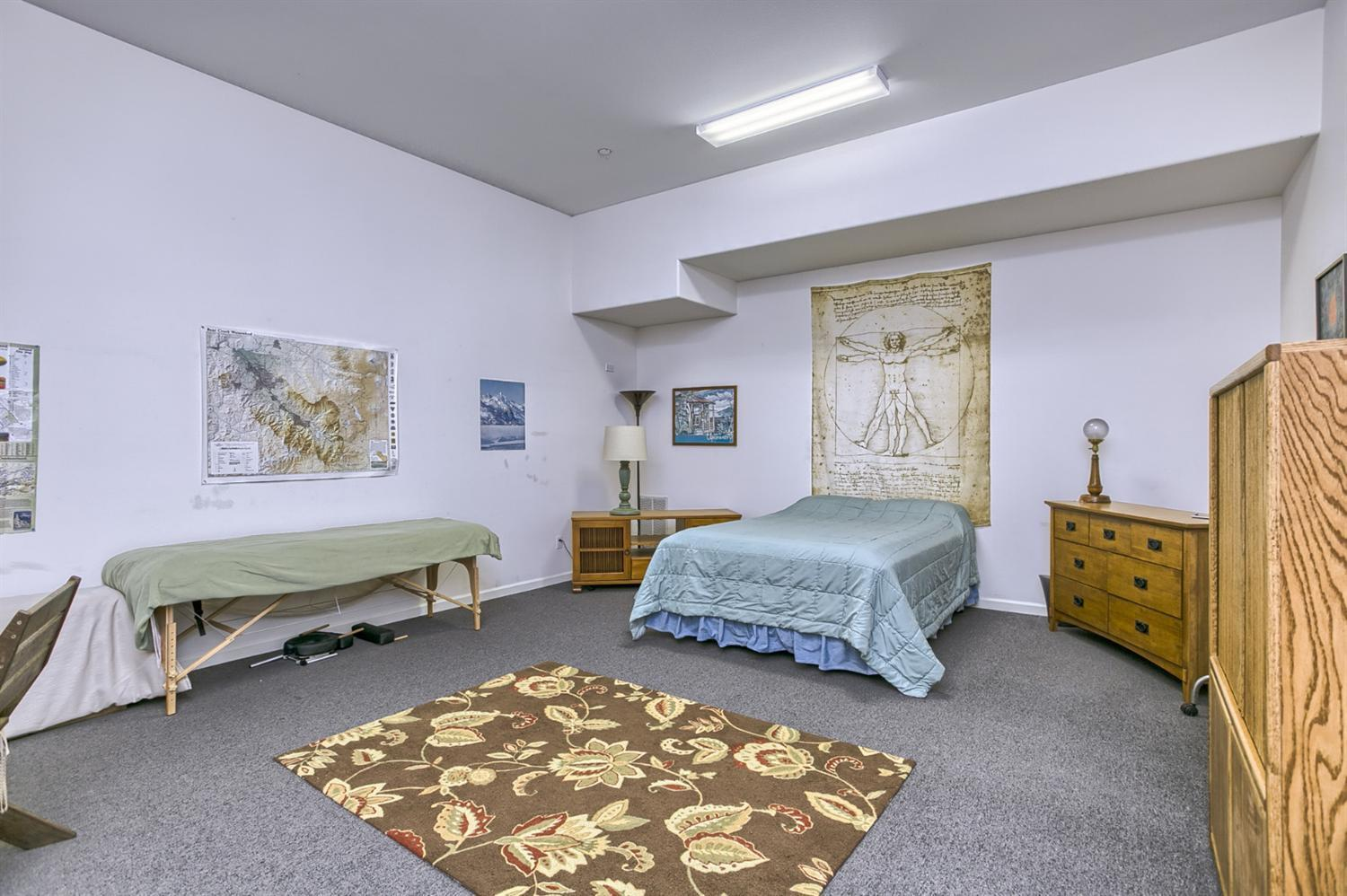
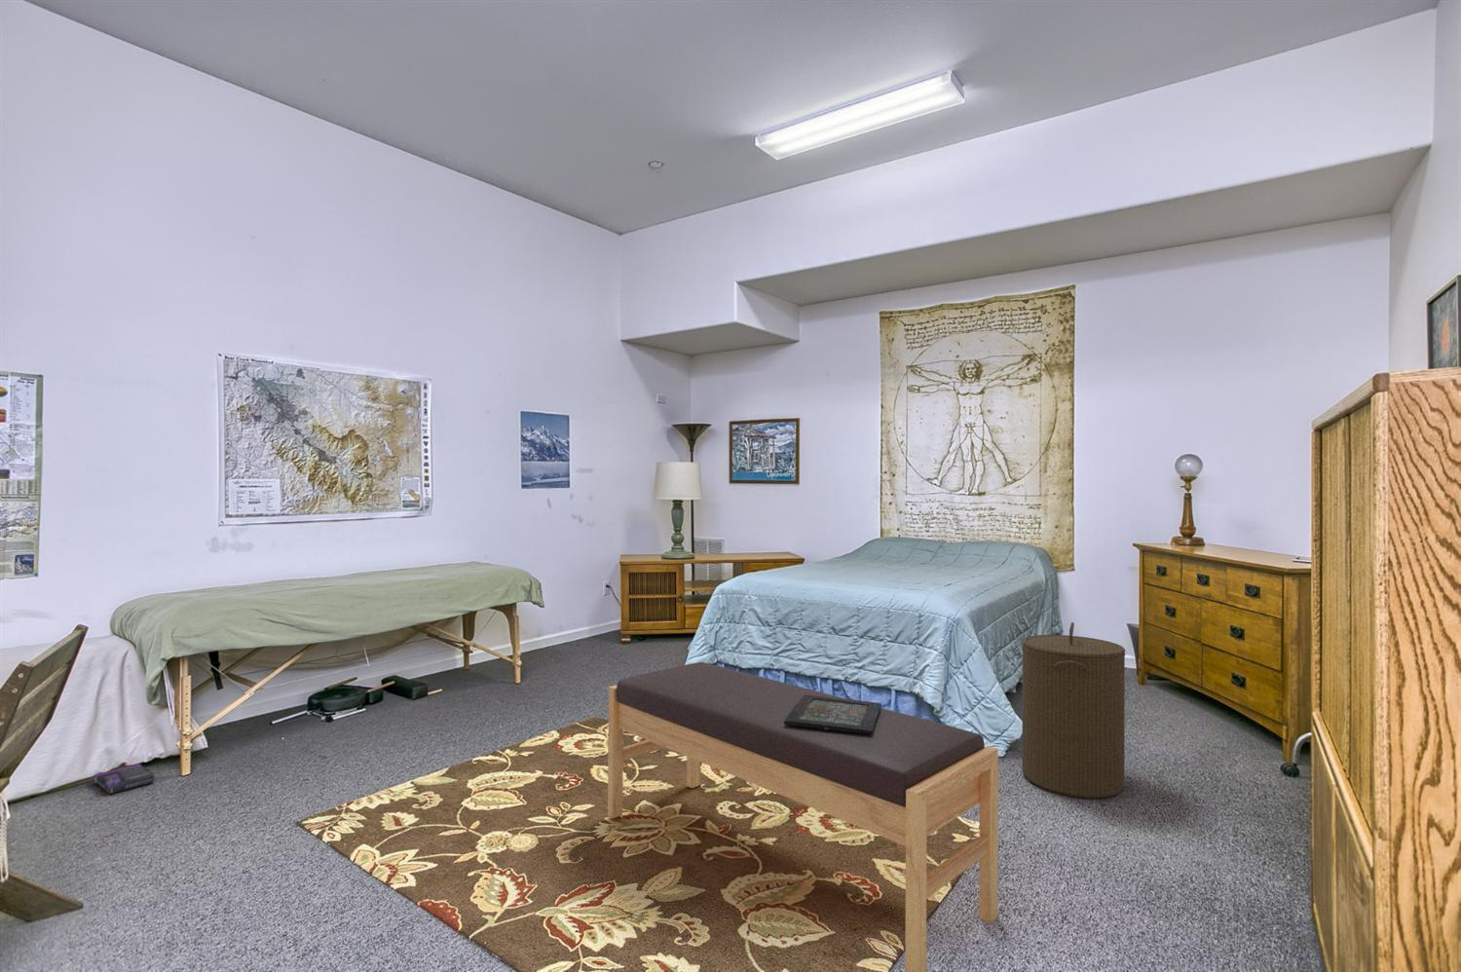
+ bench [606,662,999,972]
+ box [93,763,155,795]
+ decorative box [784,694,883,734]
+ laundry hamper [1021,622,1126,800]
